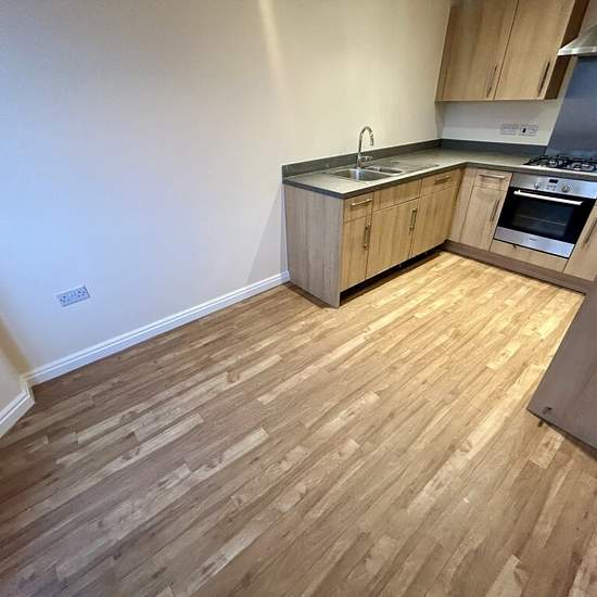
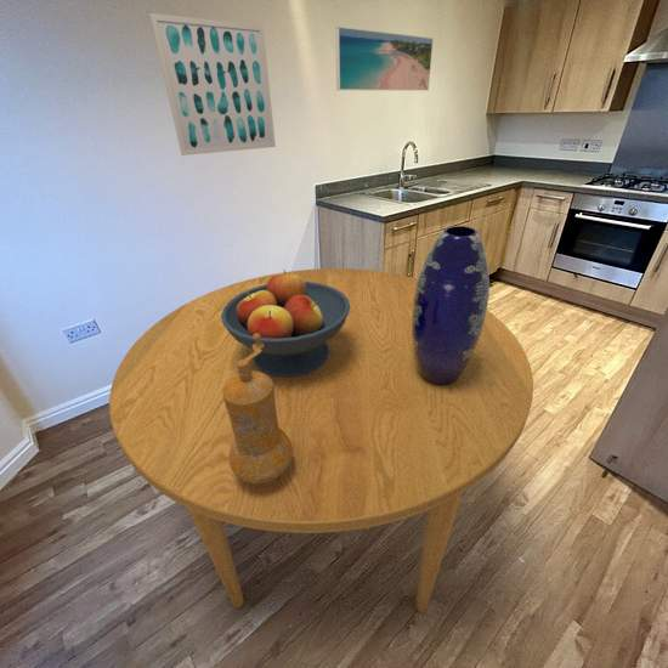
+ wall art [148,12,277,157]
+ dining table [108,267,534,615]
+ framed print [334,26,435,91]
+ vase [412,225,491,385]
+ pepper mill [222,333,293,485]
+ fruit bowl [221,268,350,378]
